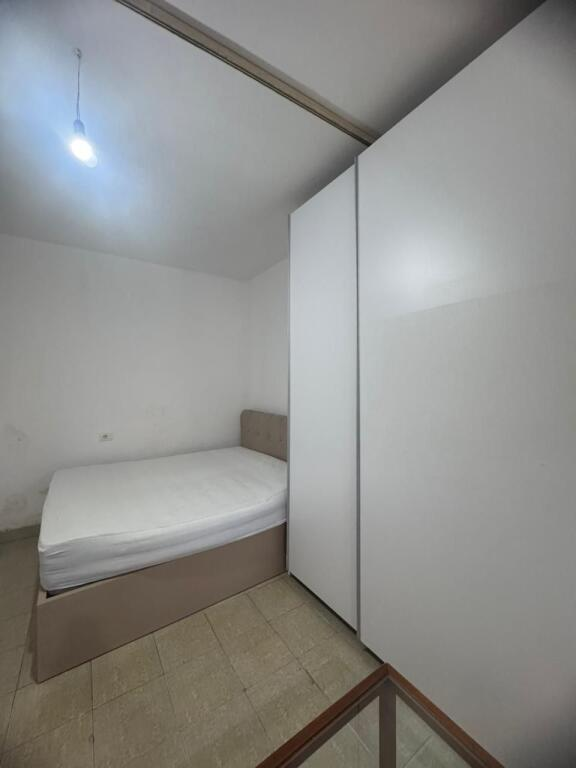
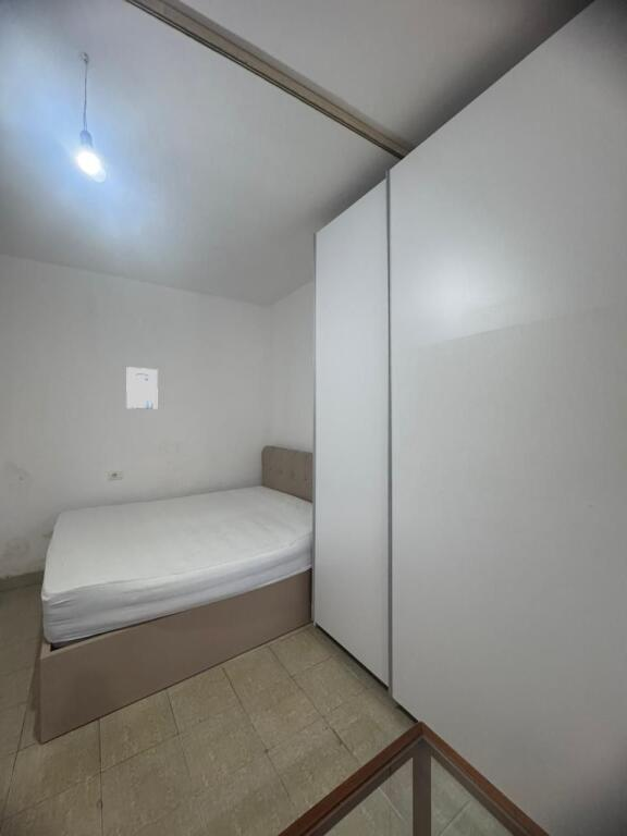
+ wall art [125,366,159,410]
